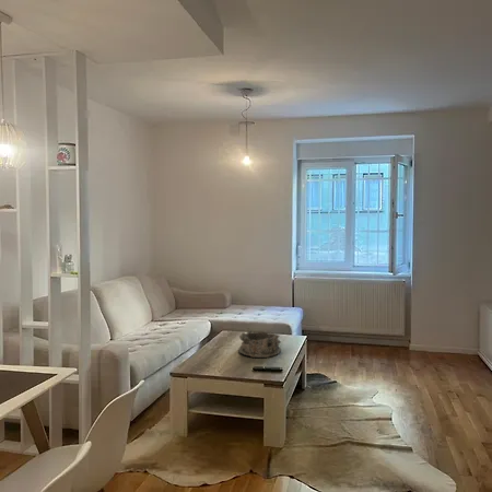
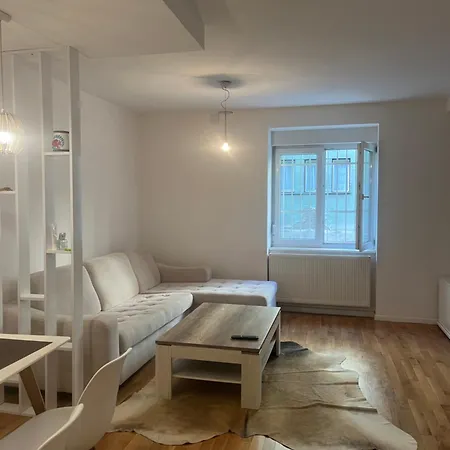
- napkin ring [237,329,282,359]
